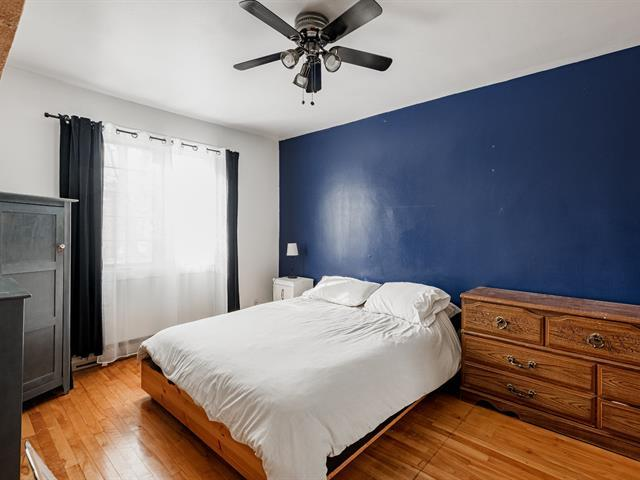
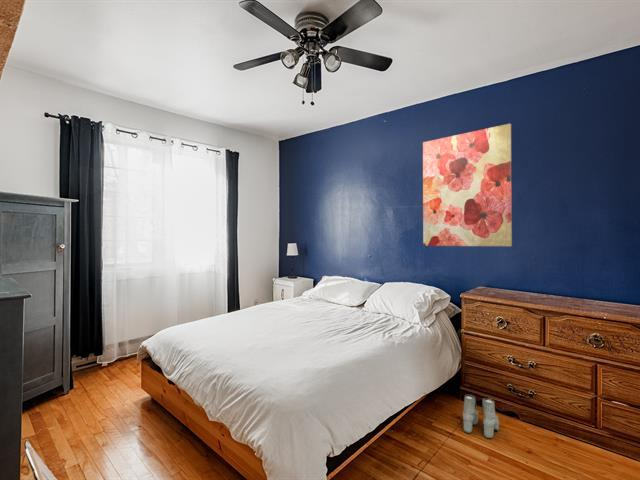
+ wall art [422,123,513,247]
+ boots [462,394,500,439]
